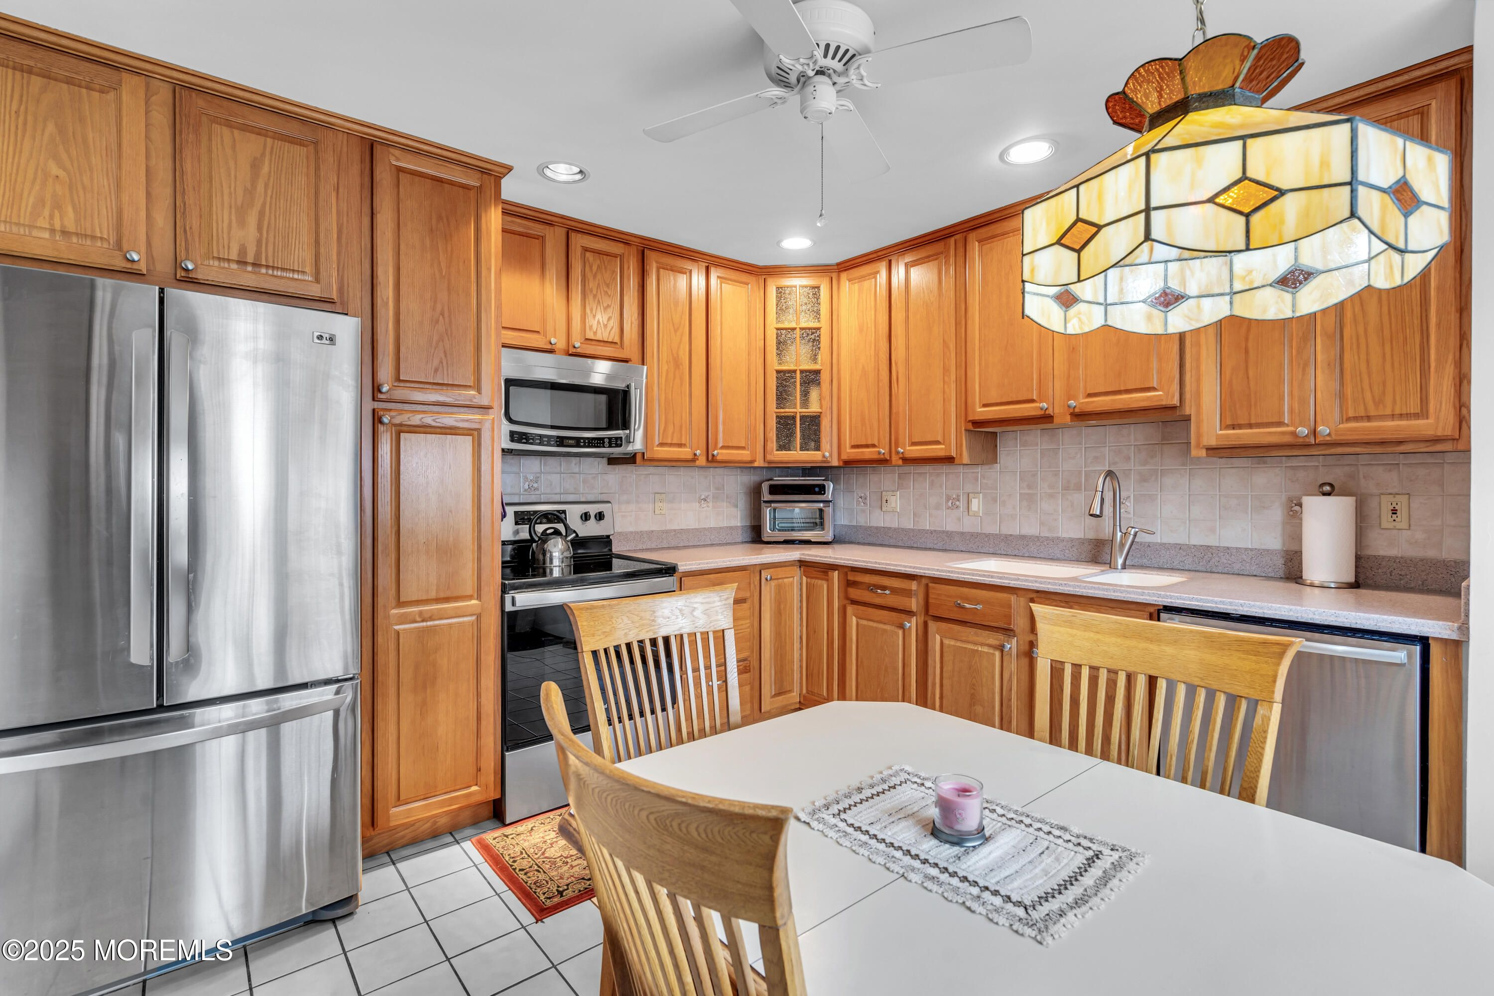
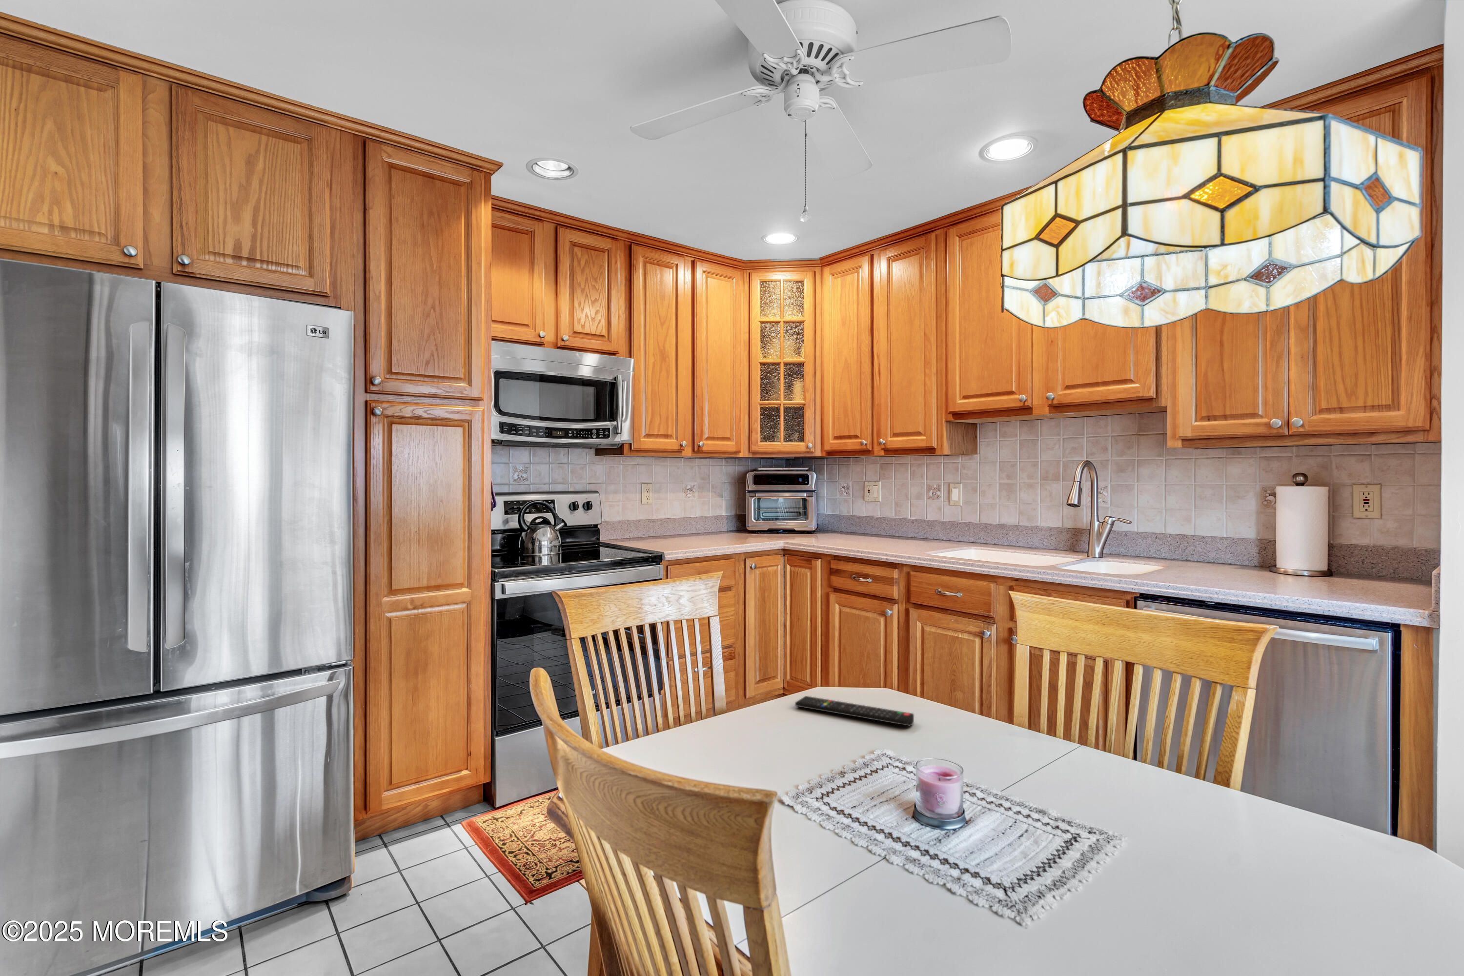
+ remote control [794,695,915,727]
